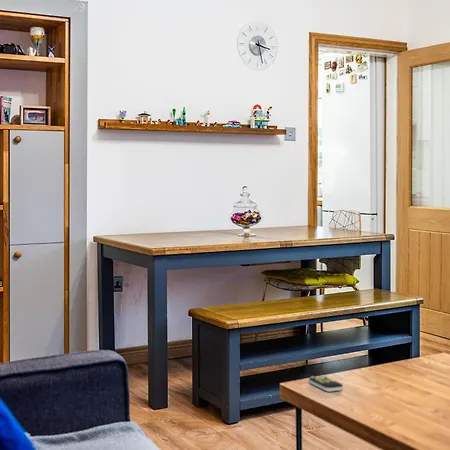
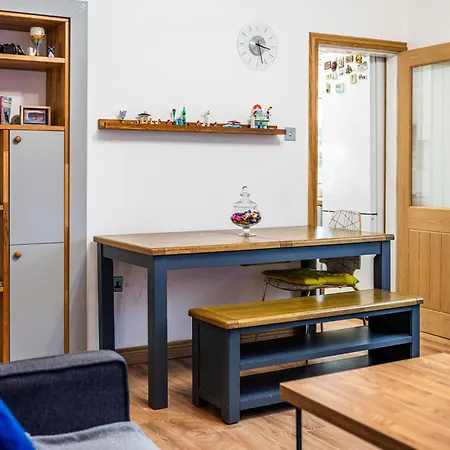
- remote control [308,374,344,393]
